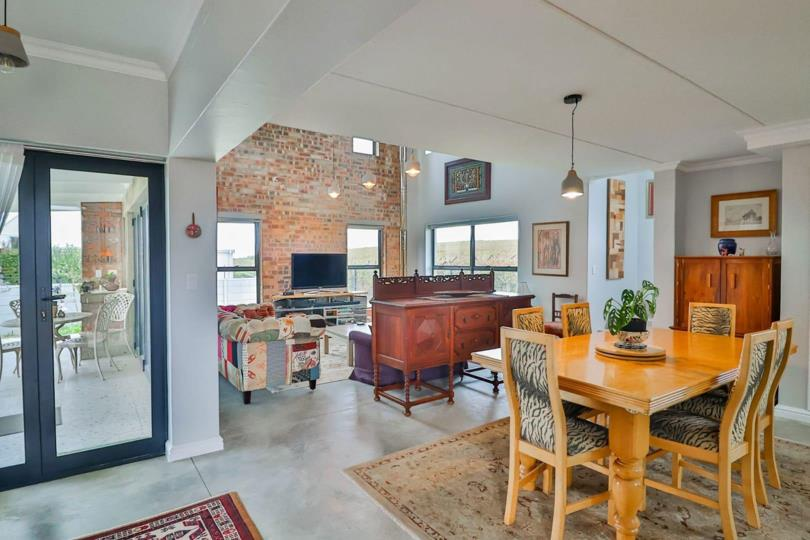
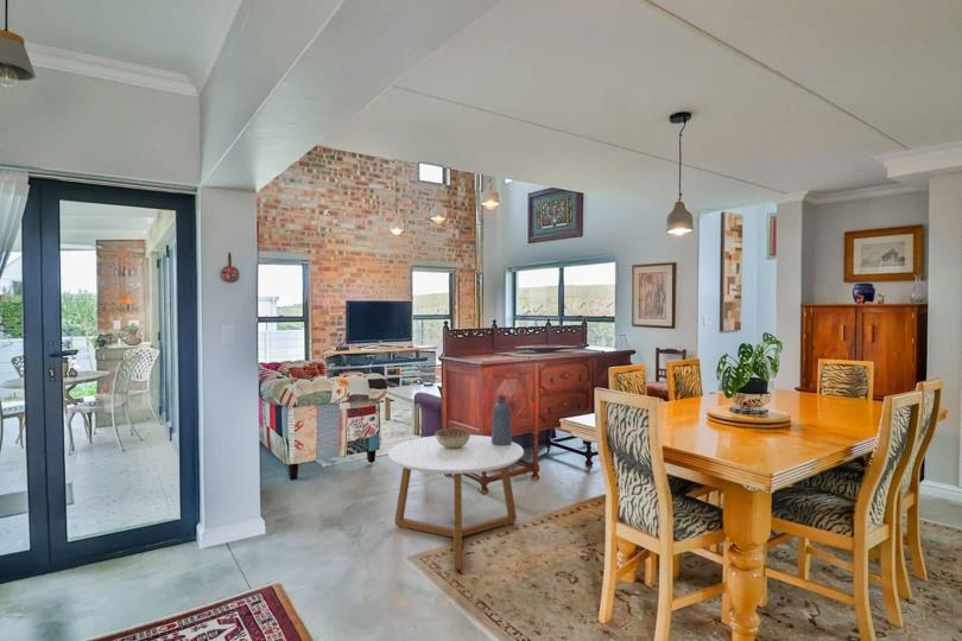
+ decorative bowl [433,427,471,449]
+ vase [491,394,513,445]
+ coffee table [387,433,525,571]
